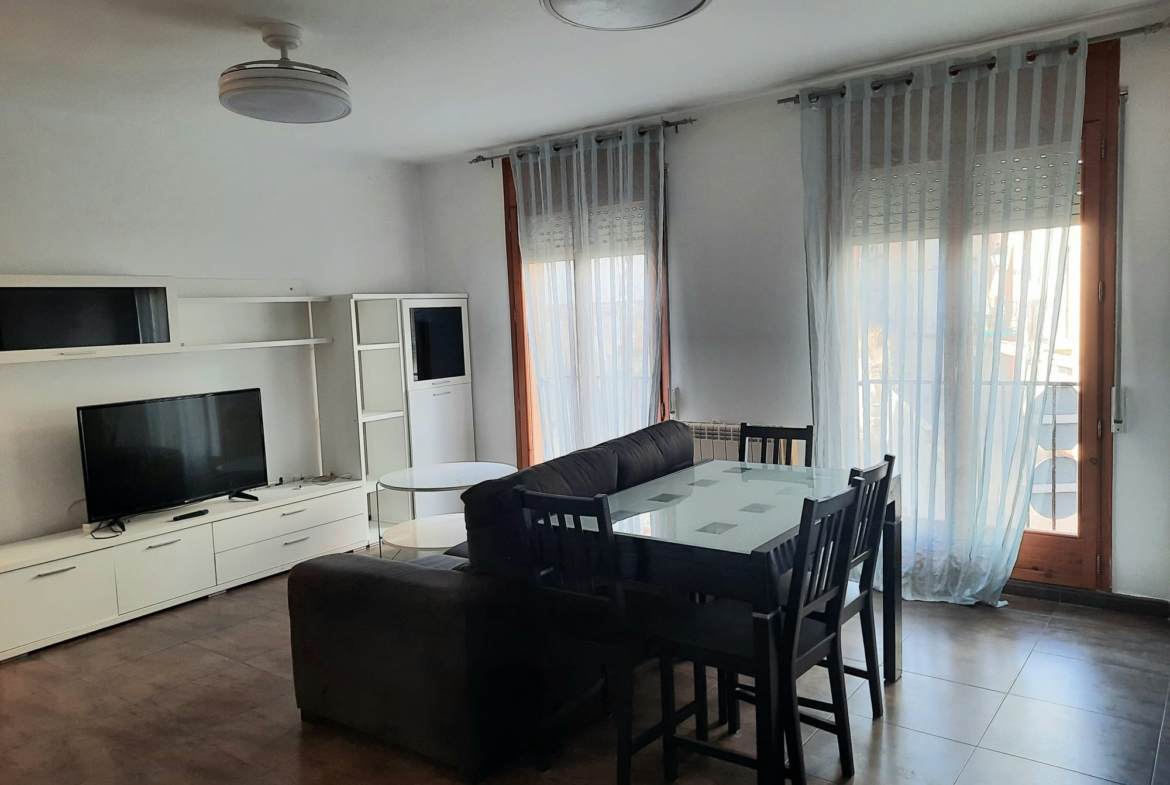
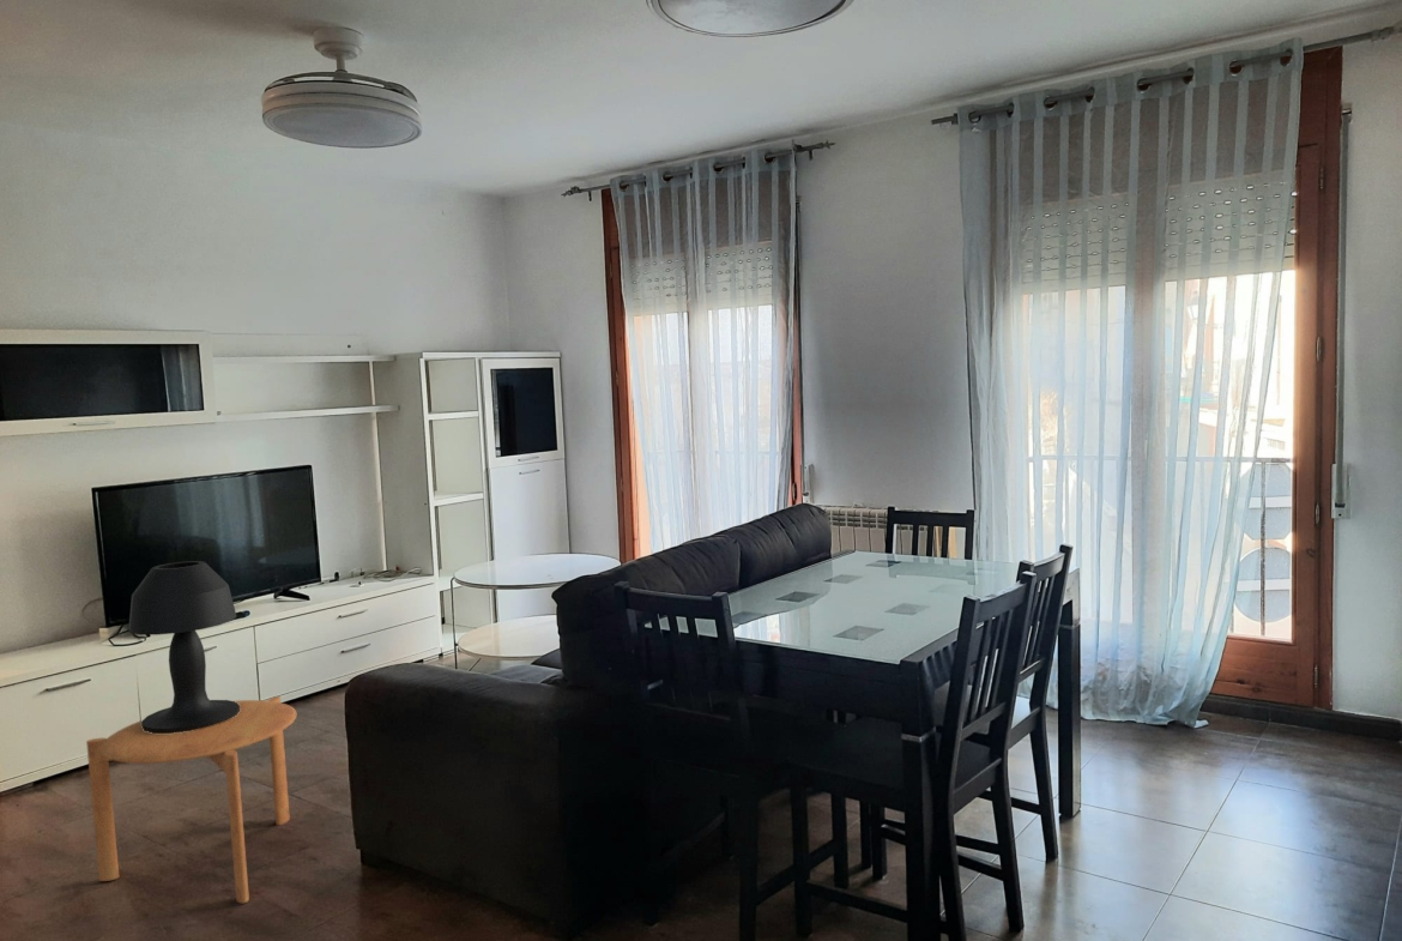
+ table lamp [127,560,241,734]
+ side table [85,695,297,904]
